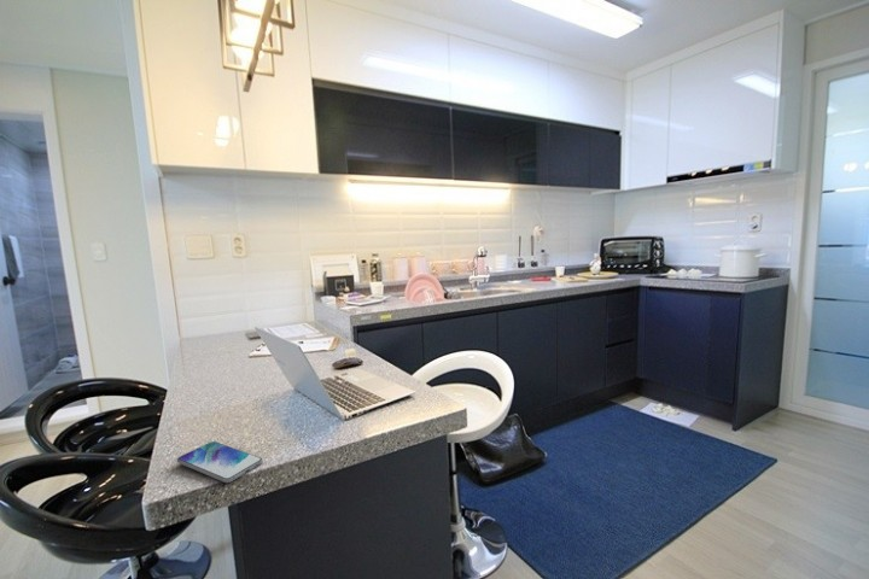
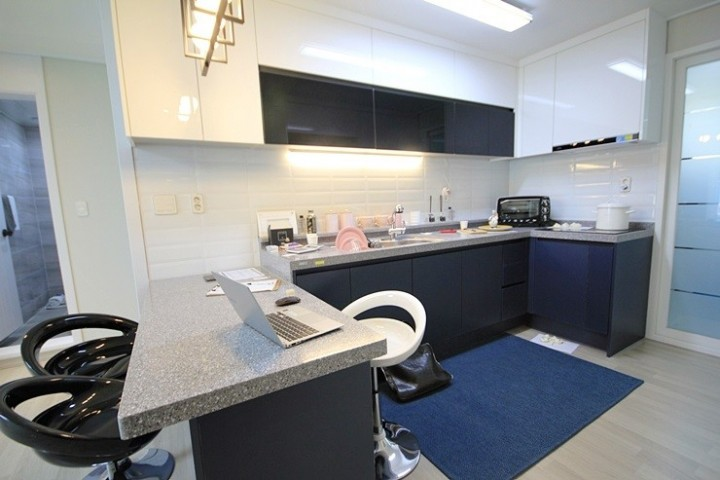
- smartphone [176,440,264,484]
